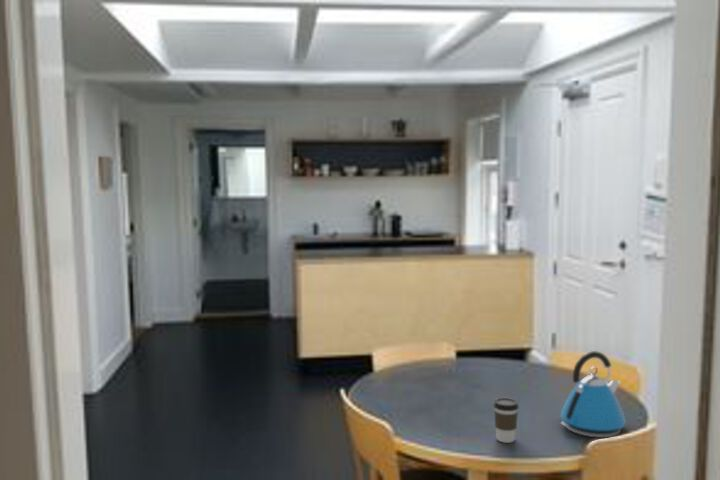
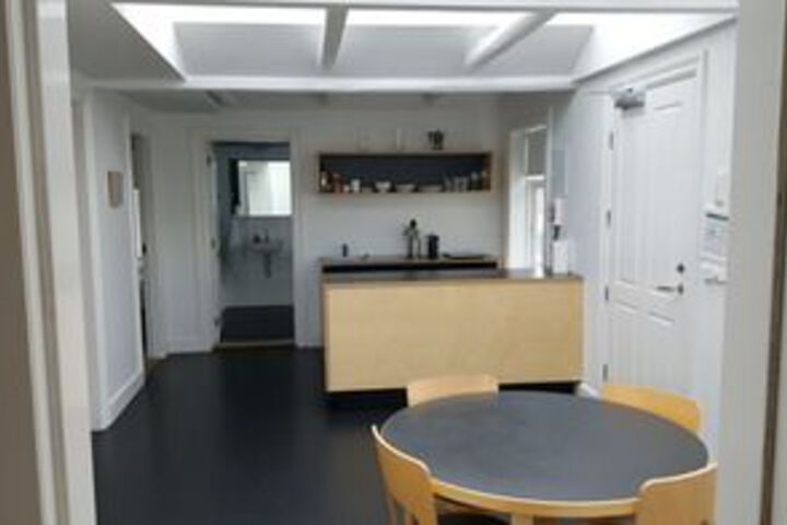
- coffee cup [493,397,519,444]
- kettle [559,350,627,438]
